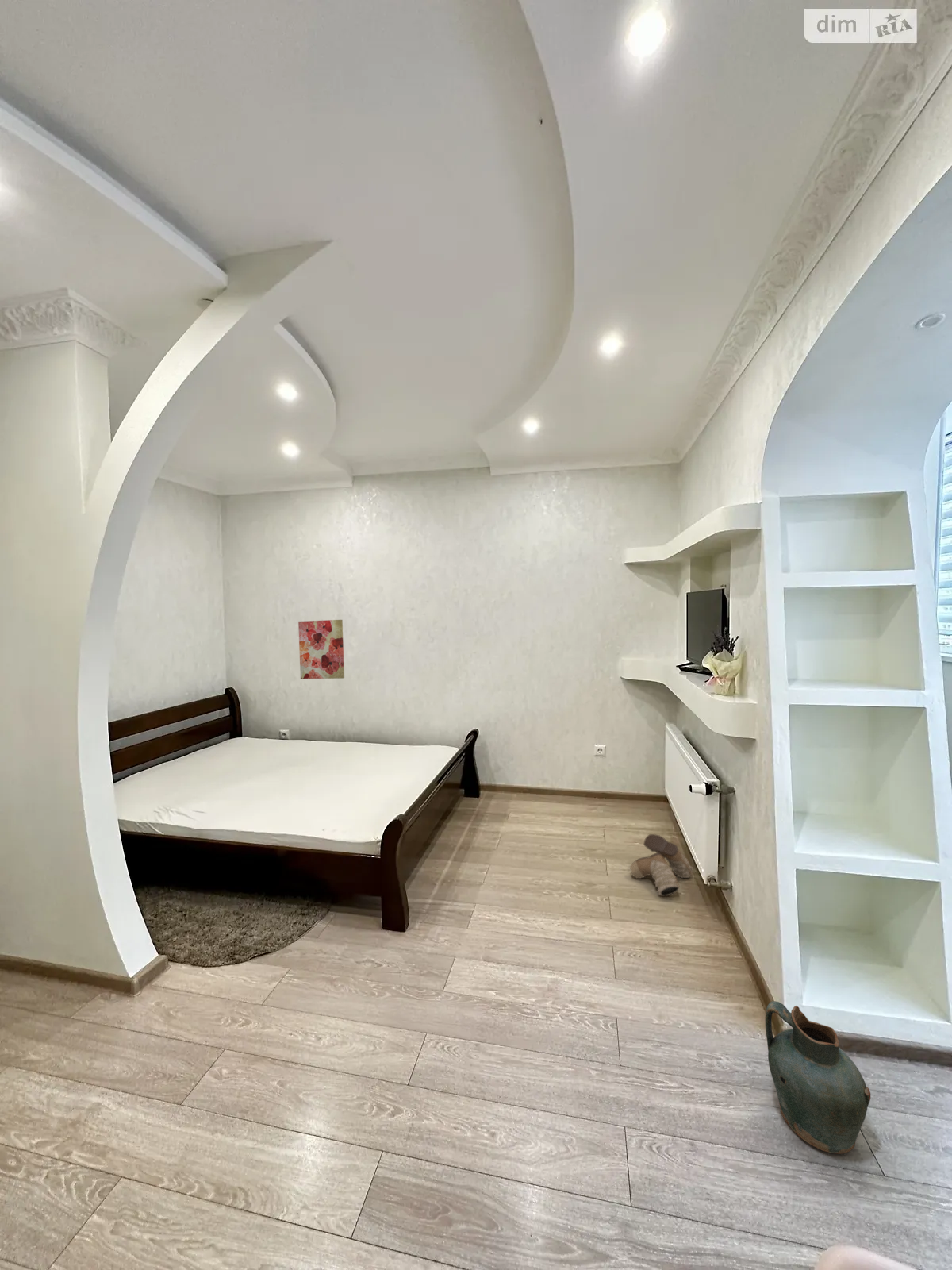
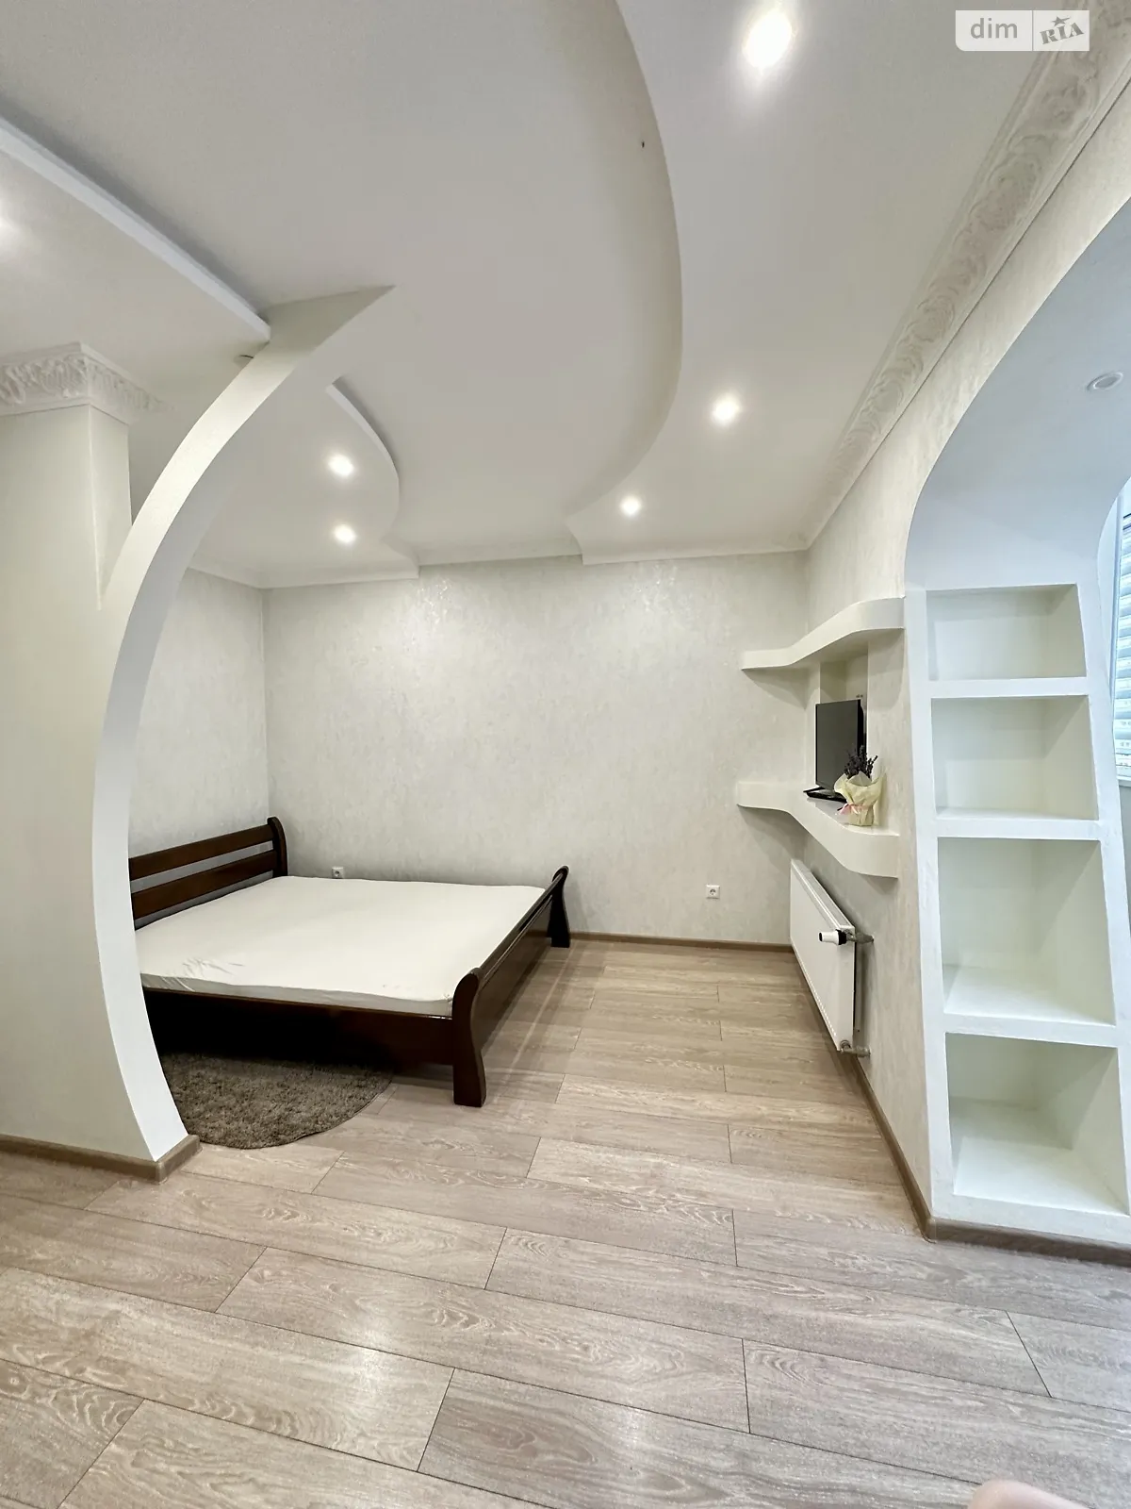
- ceramic jug [765,1000,871,1154]
- wall art [298,619,345,679]
- boots [629,833,693,897]
